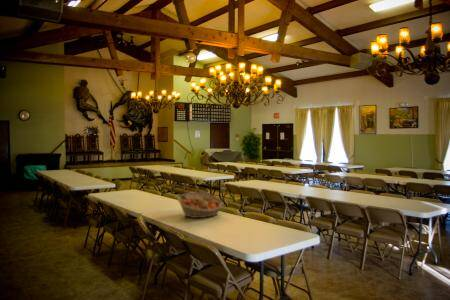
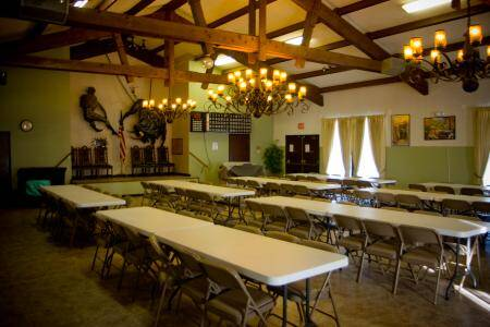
- fruit basket [176,191,224,219]
